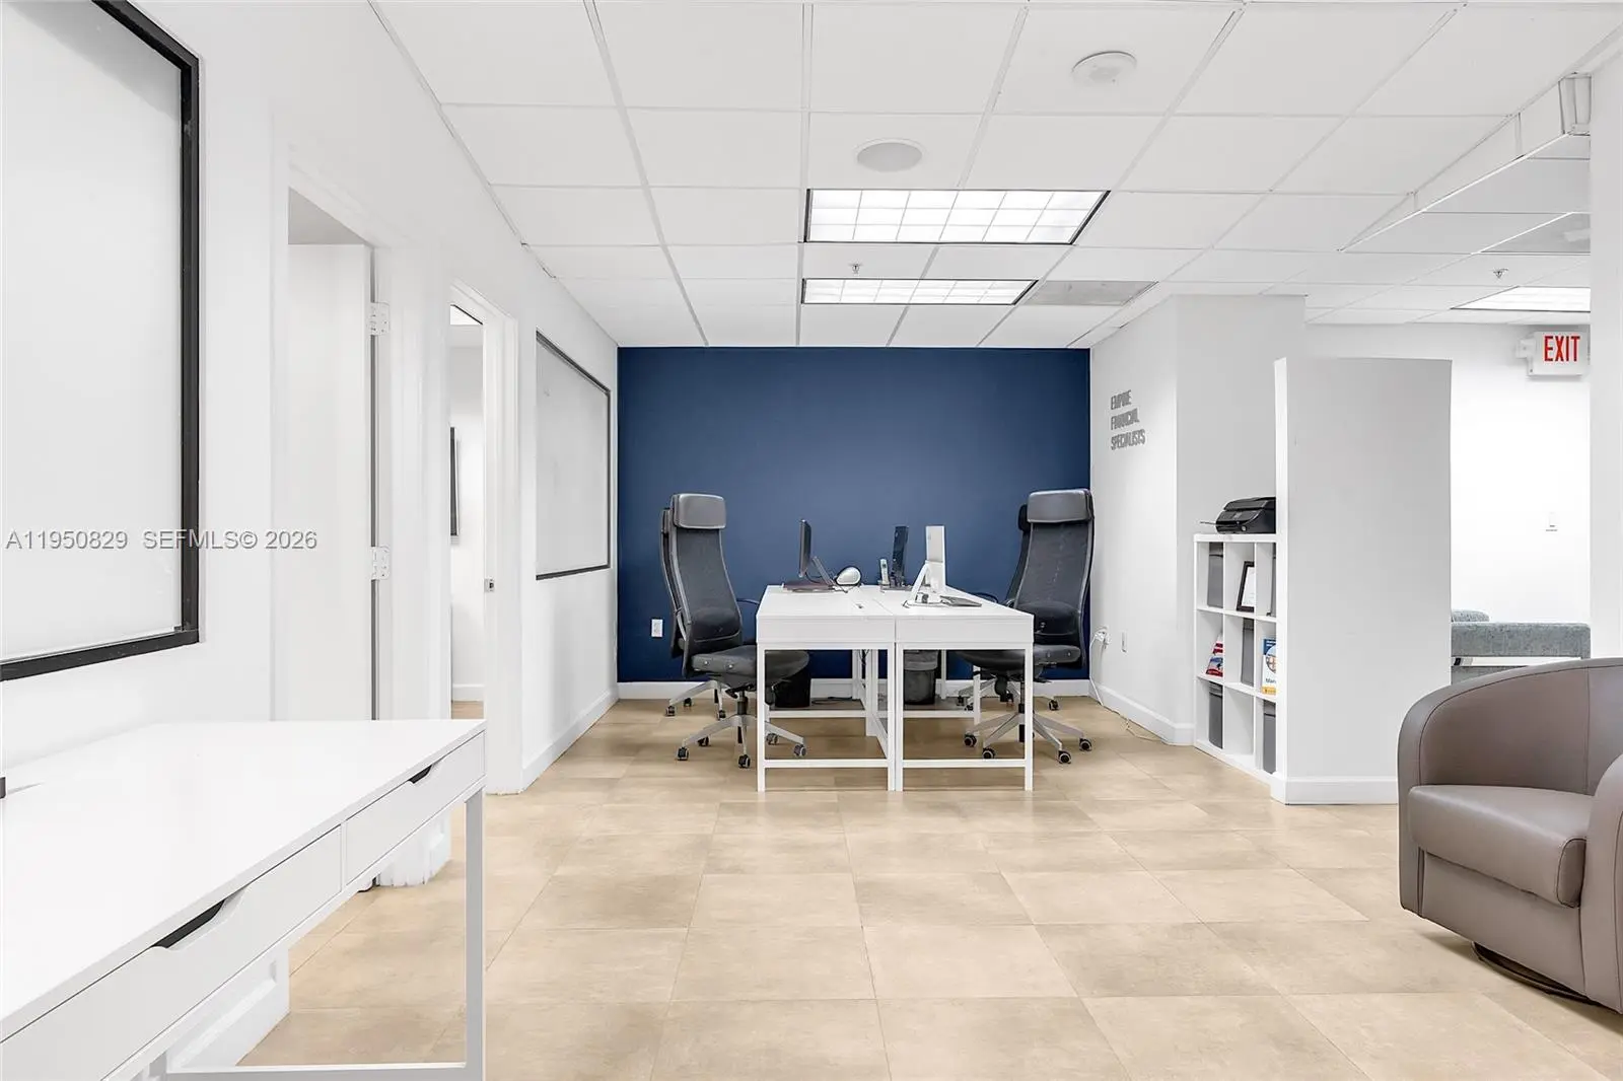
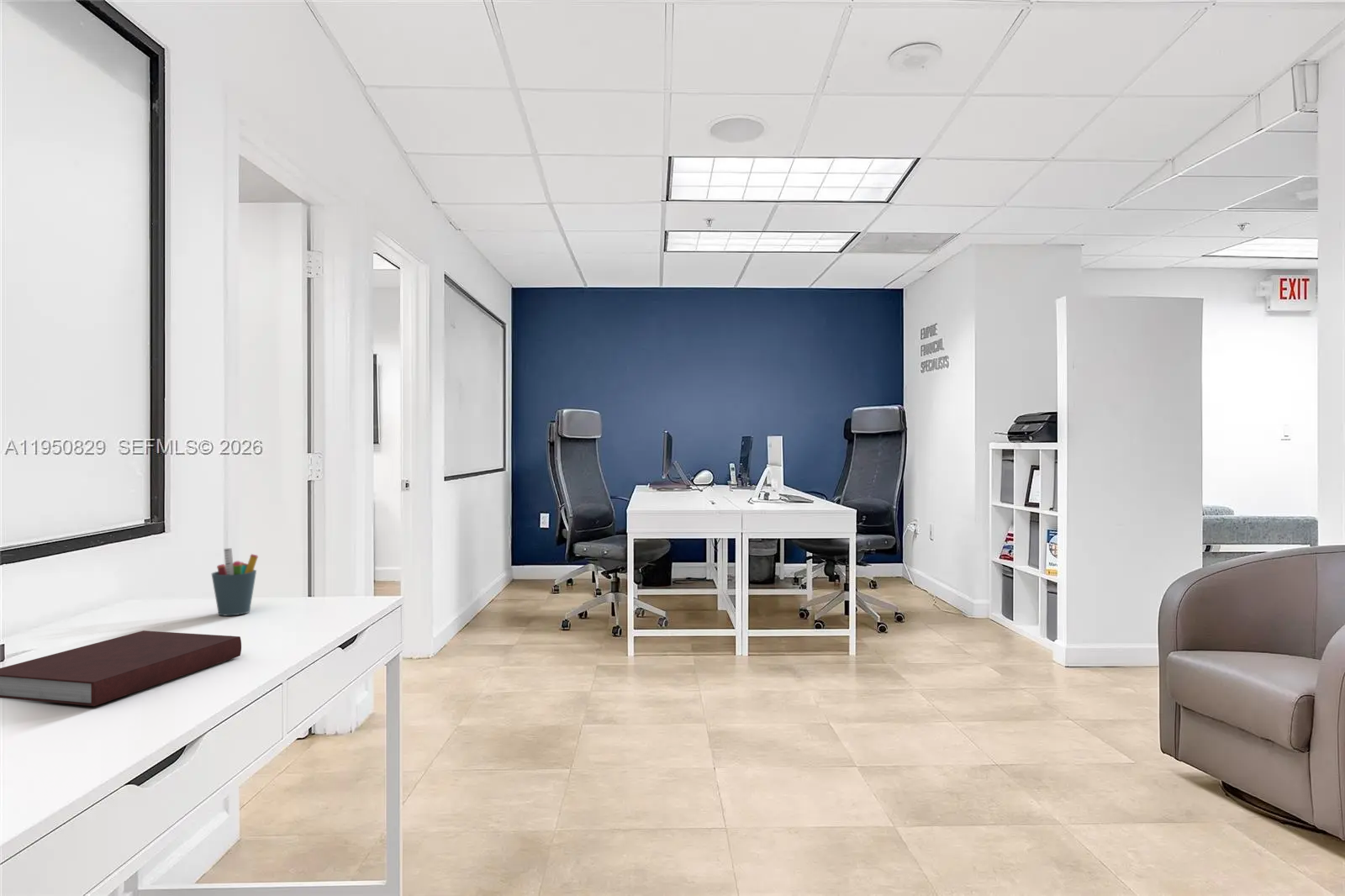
+ notebook [0,630,242,707]
+ pen holder [211,547,259,616]
